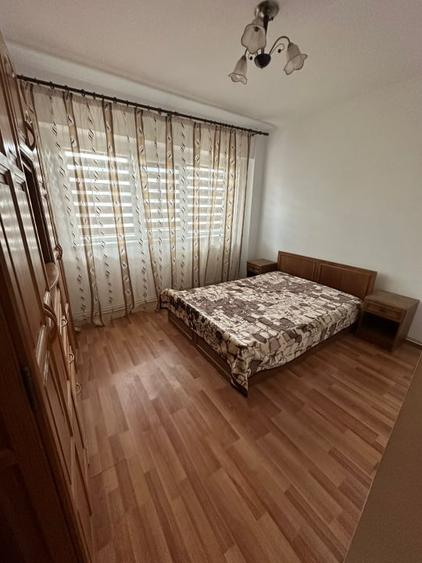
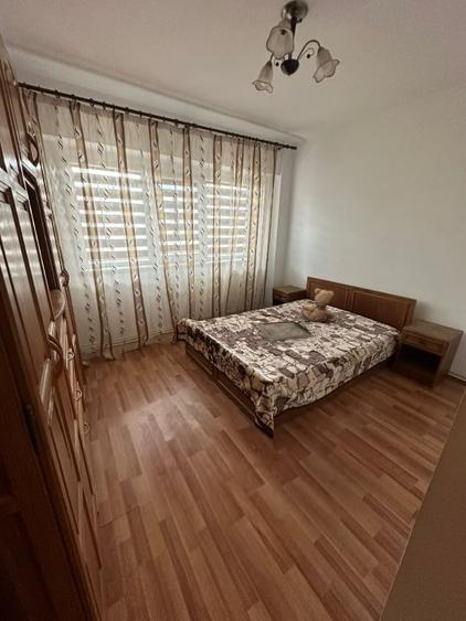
+ teddy bear [300,288,335,323]
+ serving tray [255,320,314,342]
